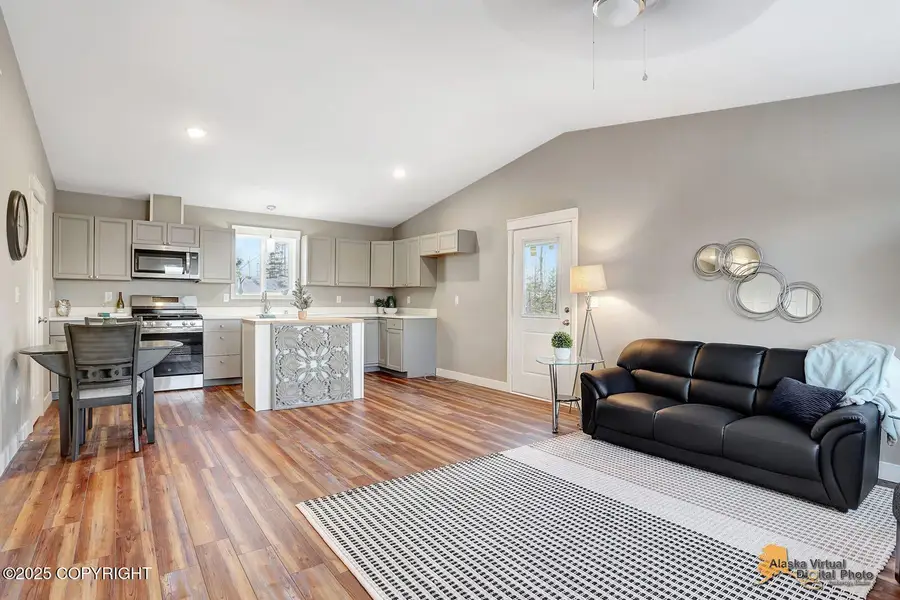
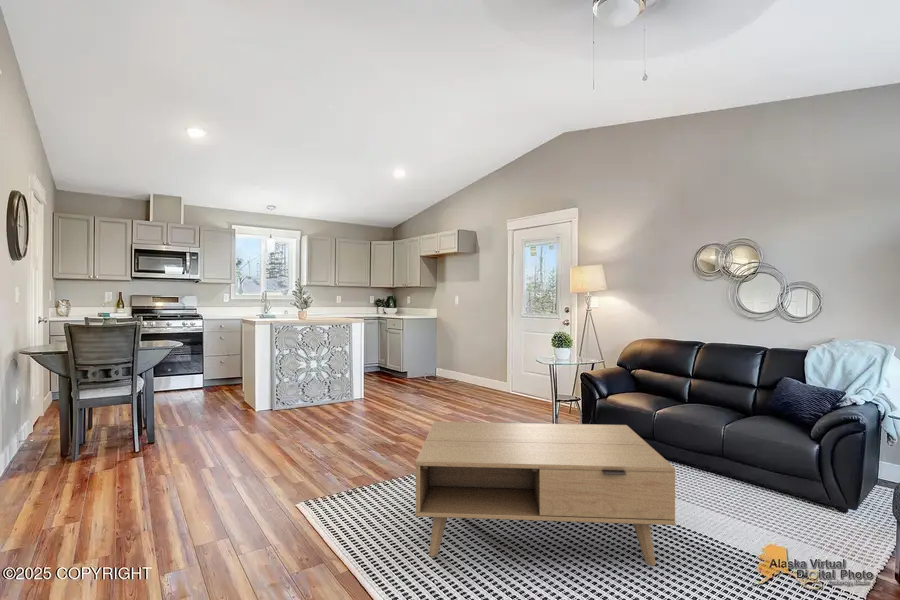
+ coffee table [415,421,676,566]
